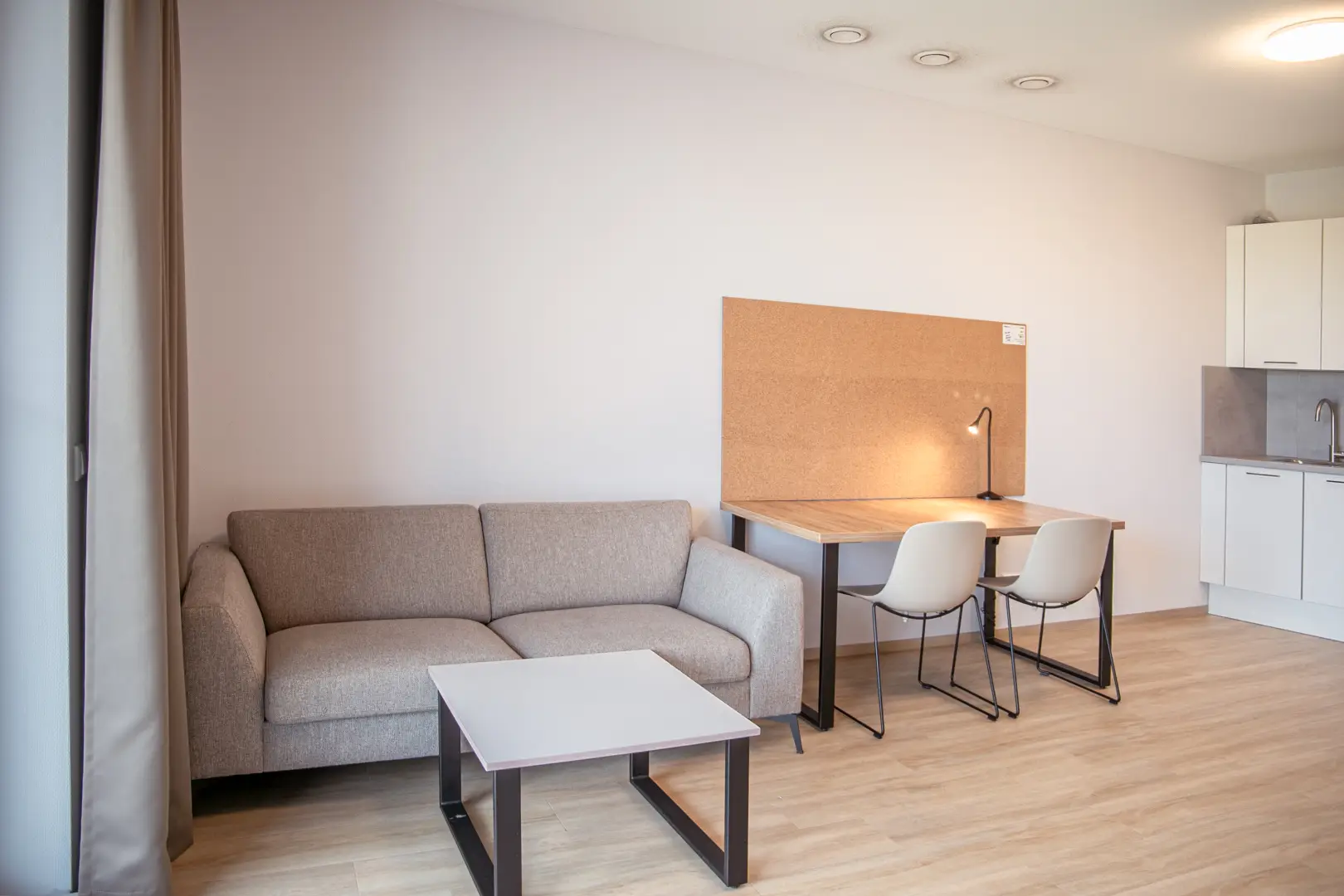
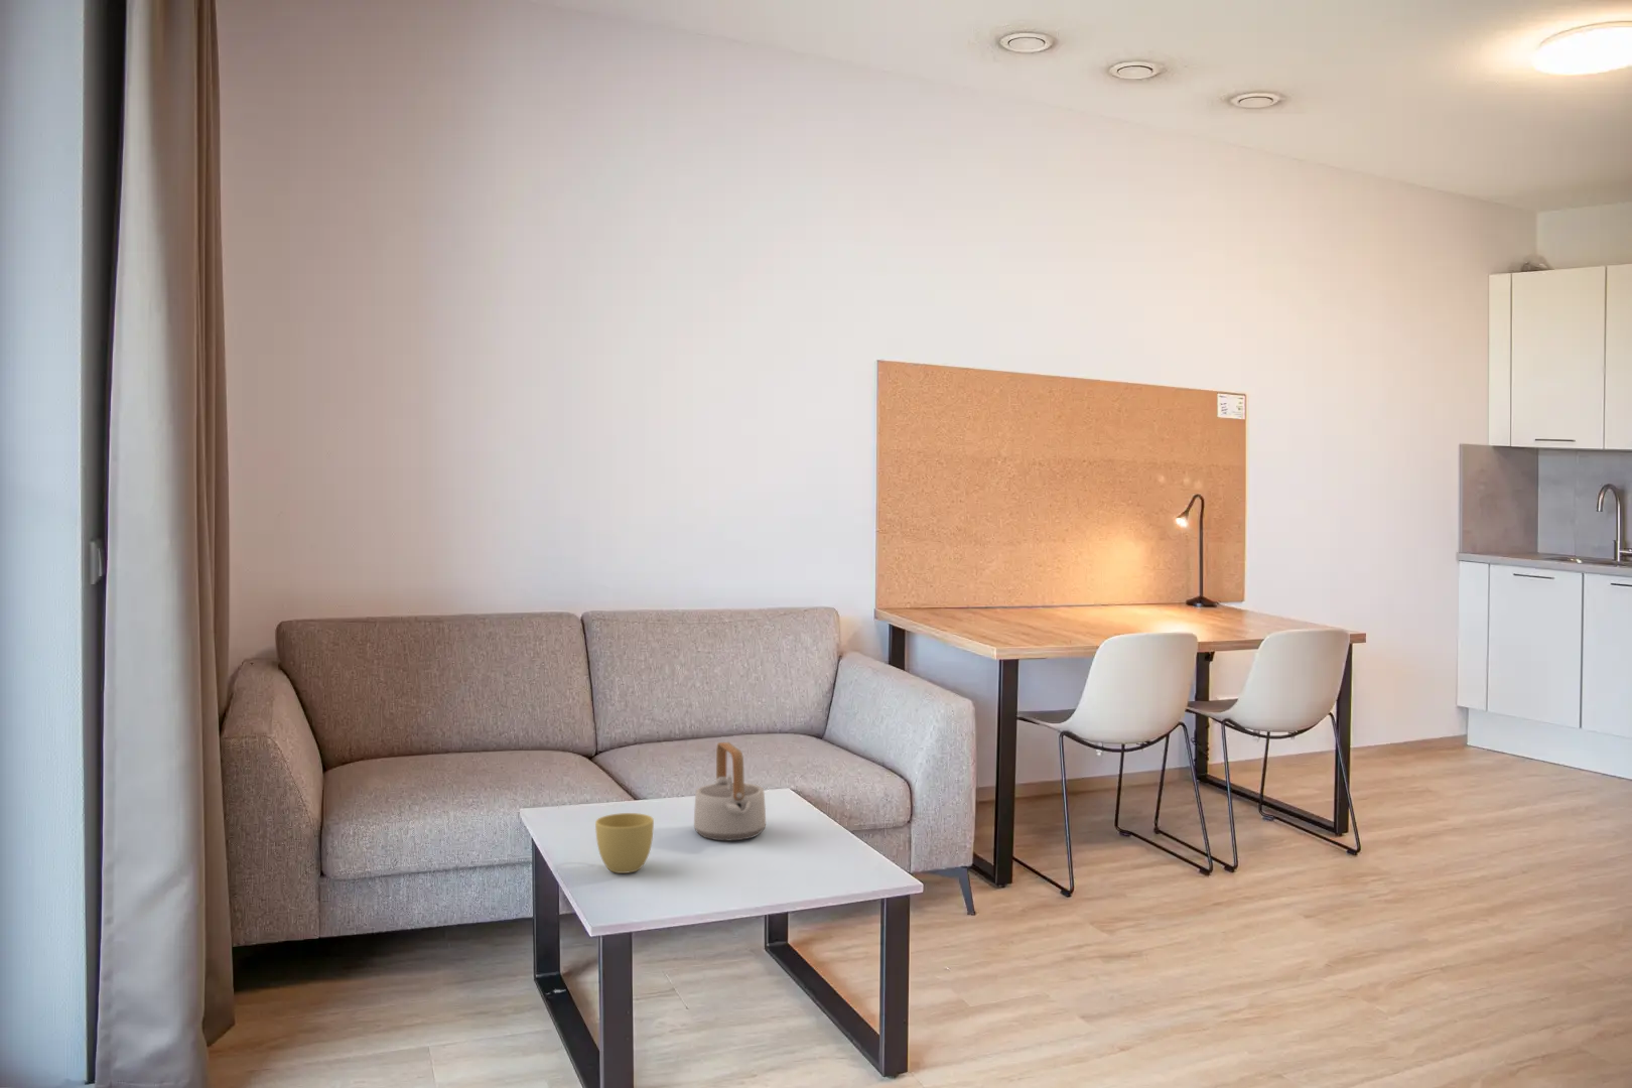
+ teapot [693,742,766,843]
+ cup [594,812,654,874]
